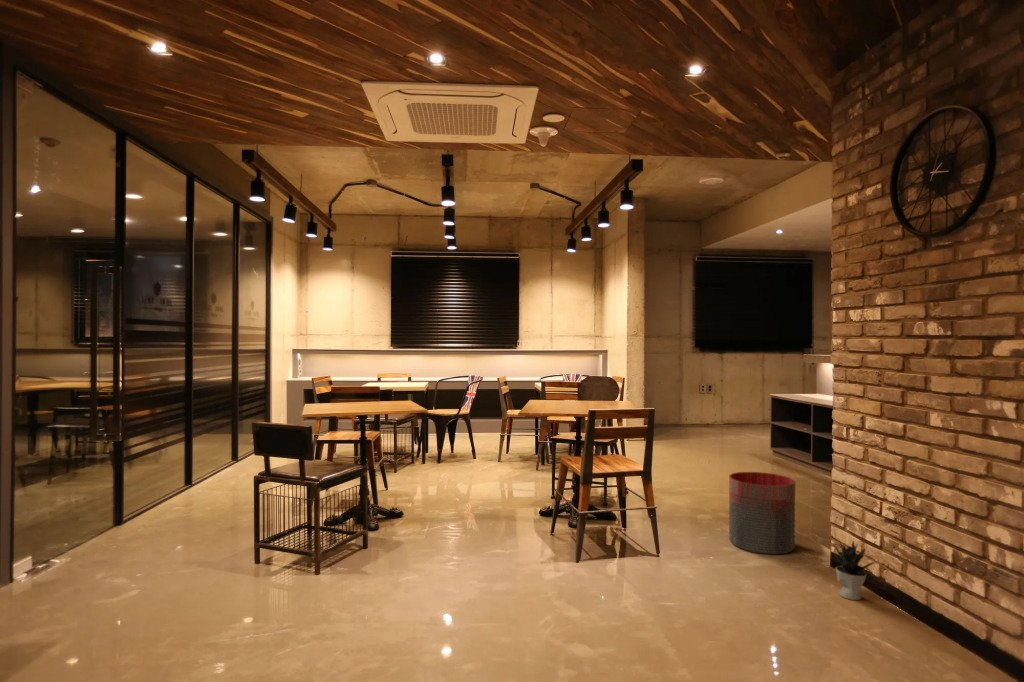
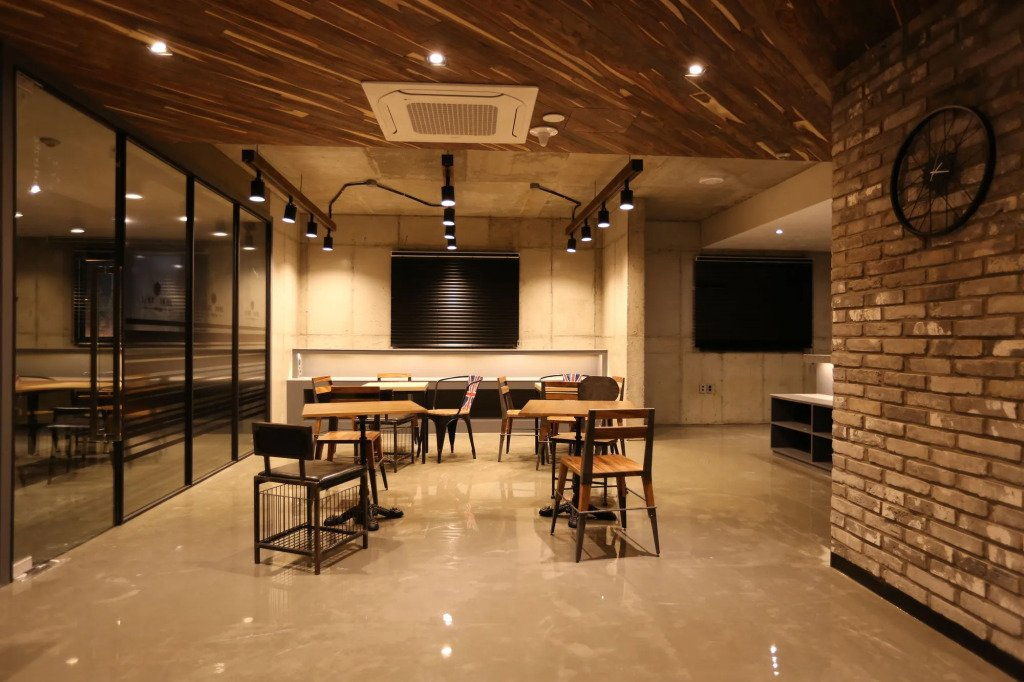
- potted plant [833,538,878,601]
- trash can [728,471,796,556]
